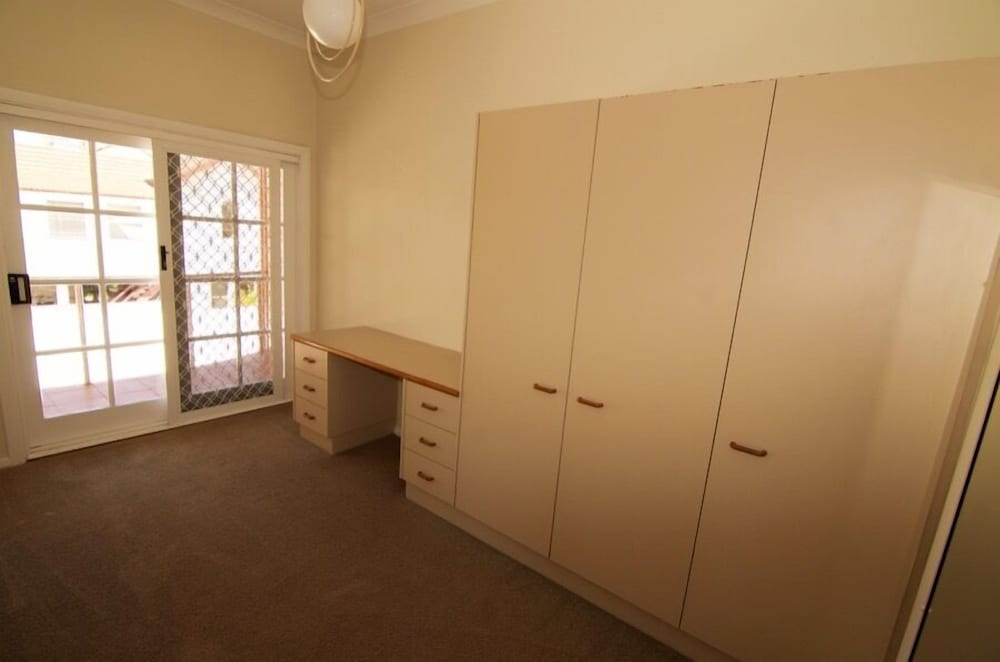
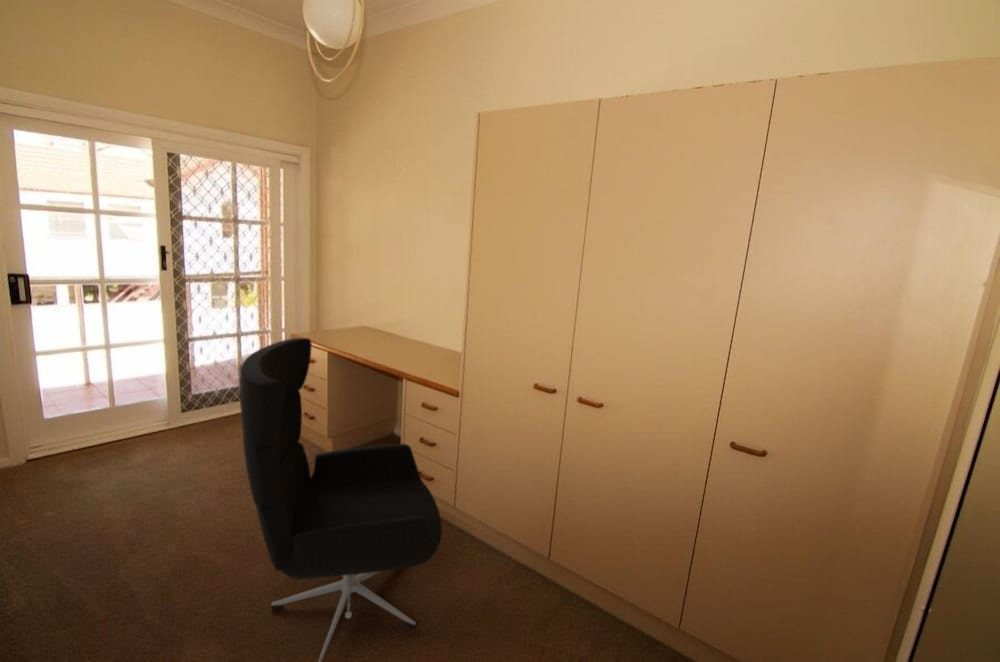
+ office chair [239,337,443,662]
